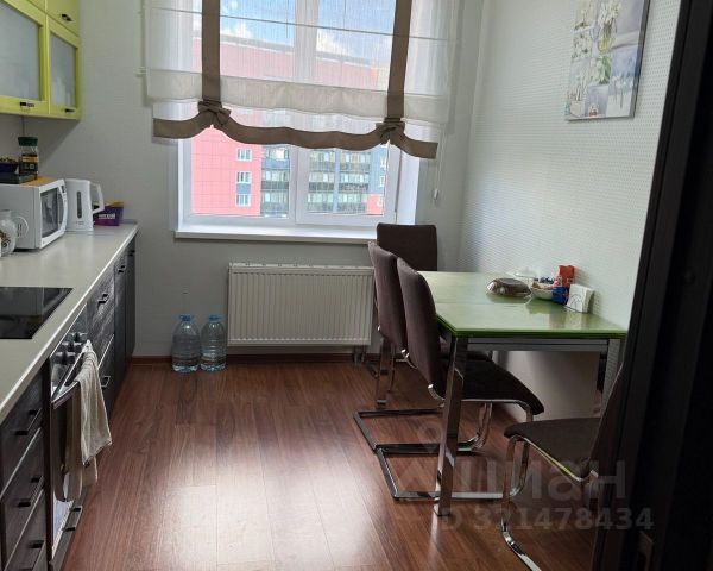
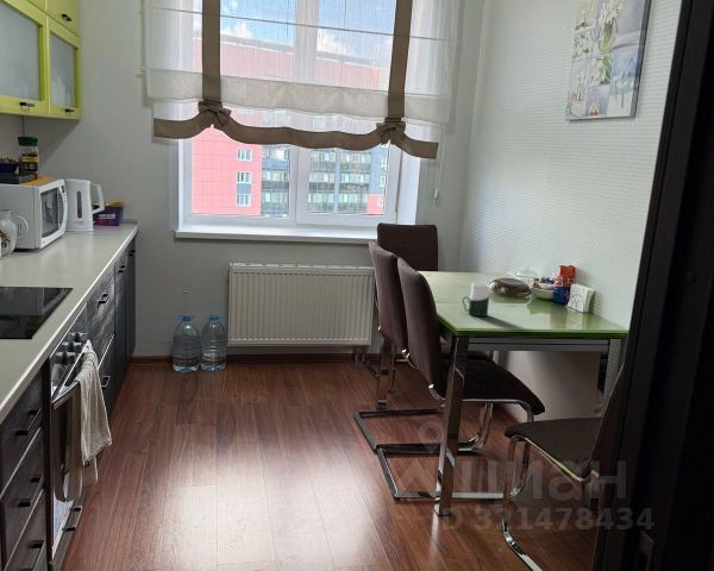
+ cup [462,282,491,318]
